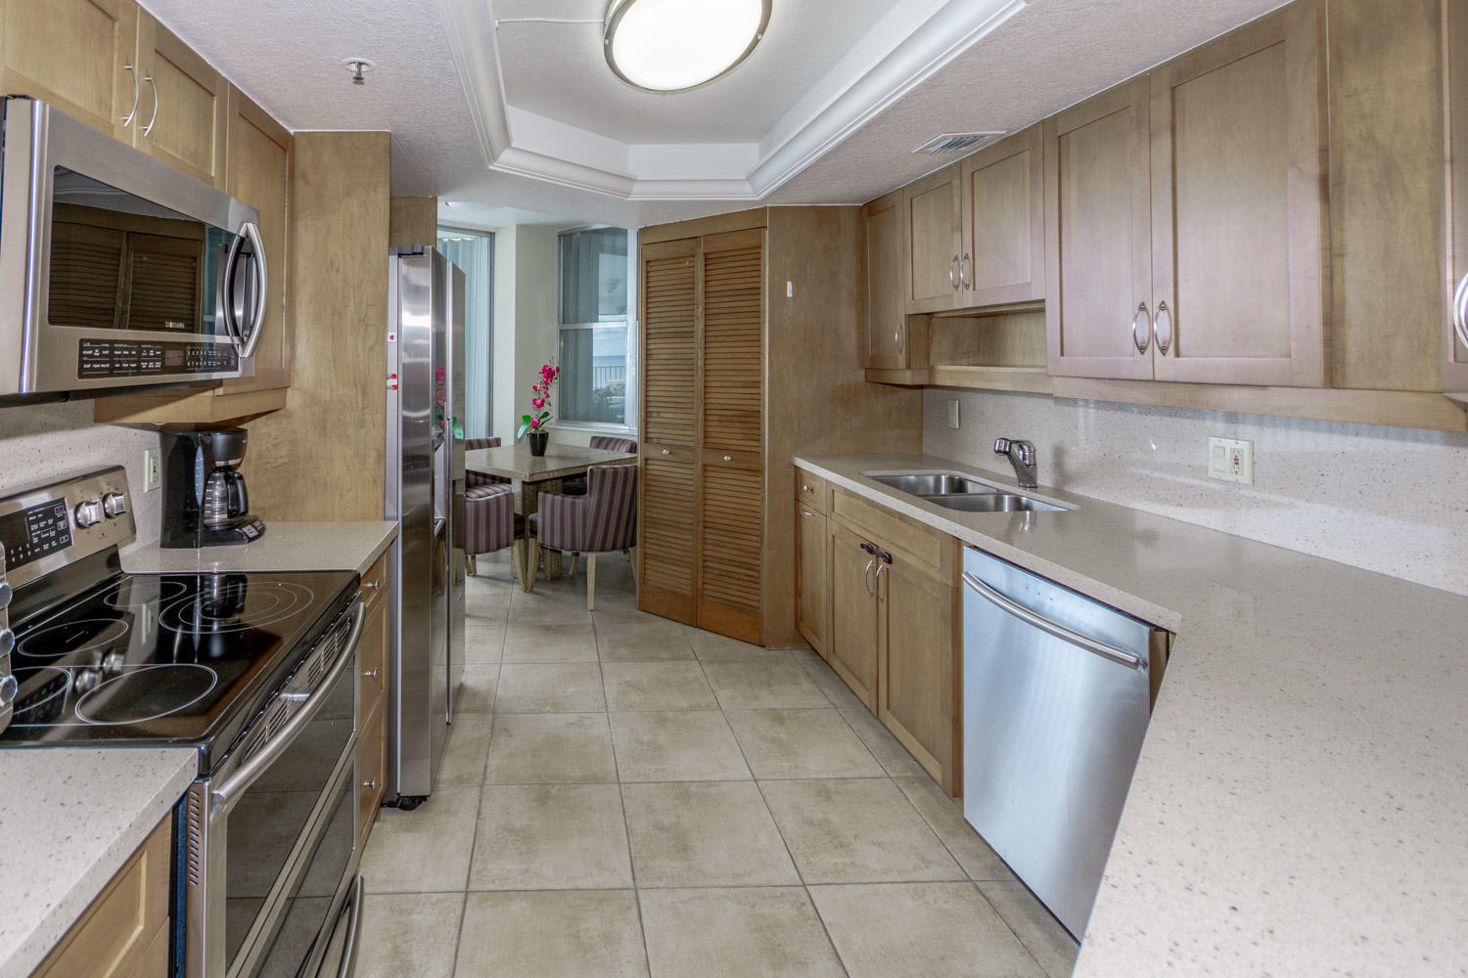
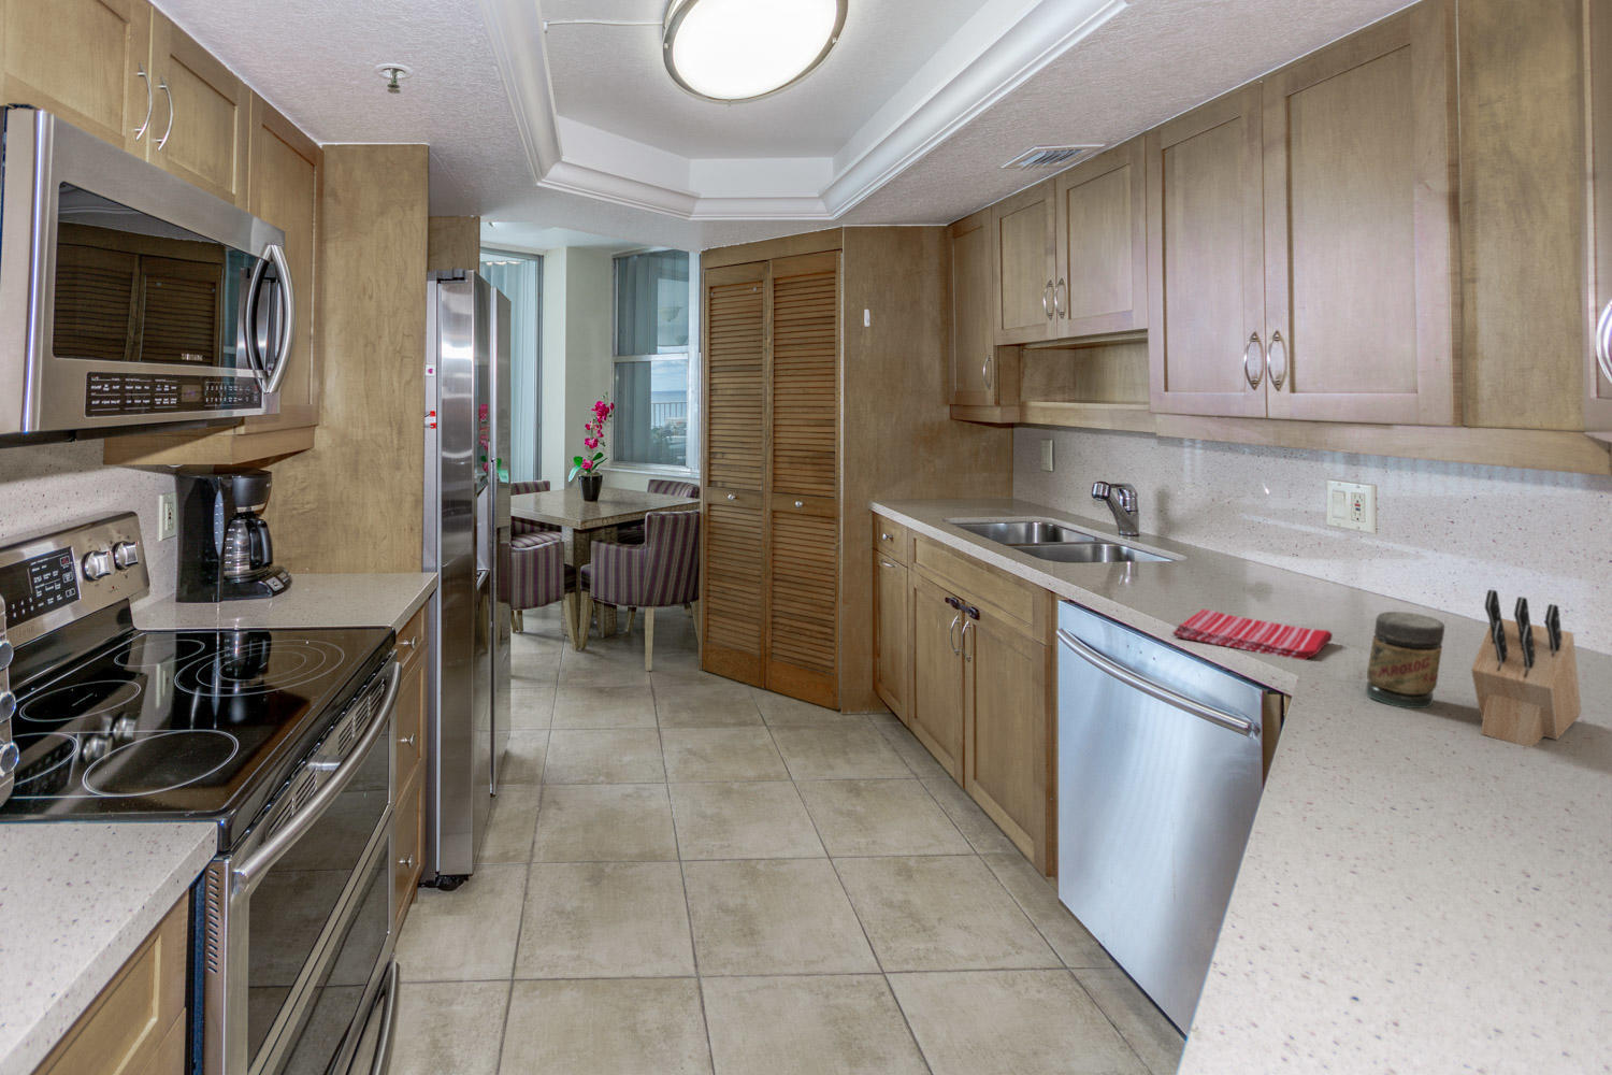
+ dish towel [1172,608,1334,661]
+ knife block [1470,588,1582,747]
+ jar [1365,611,1445,709]
